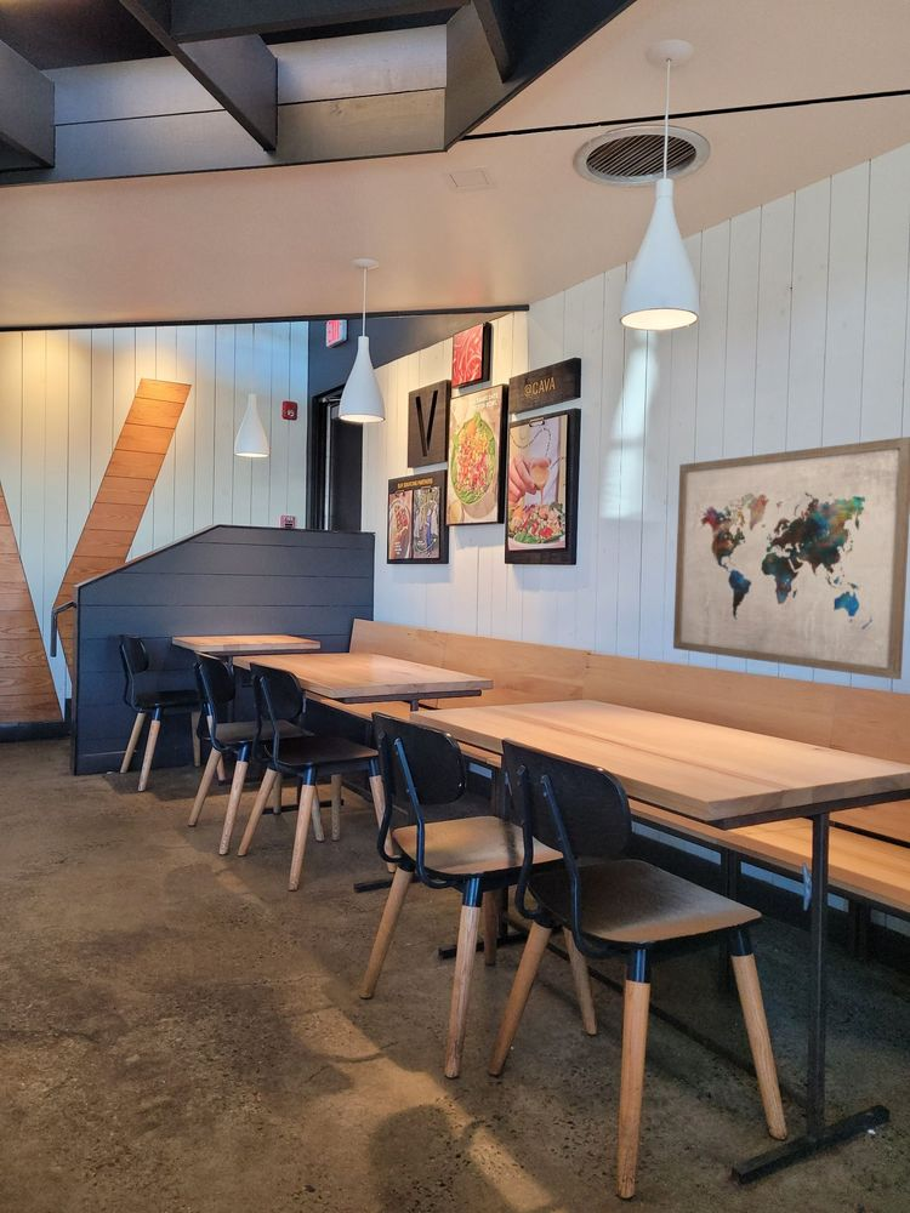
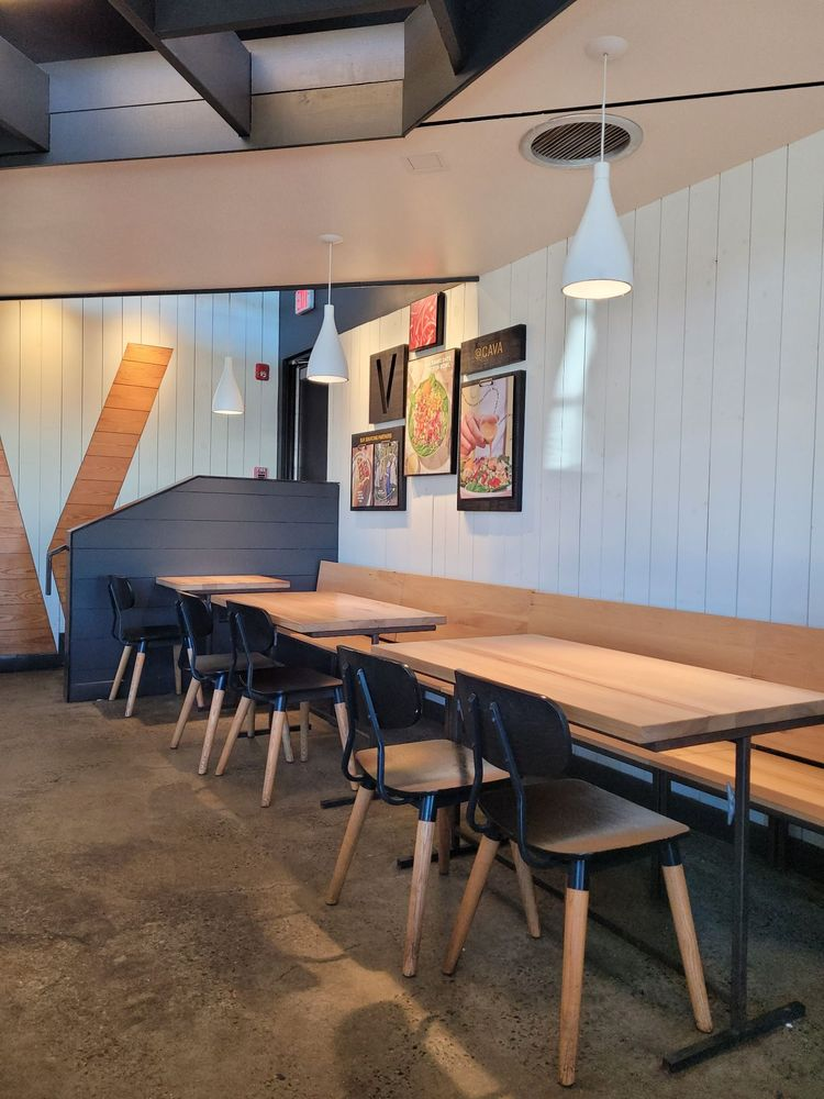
- wall art [672,435,910,680]
